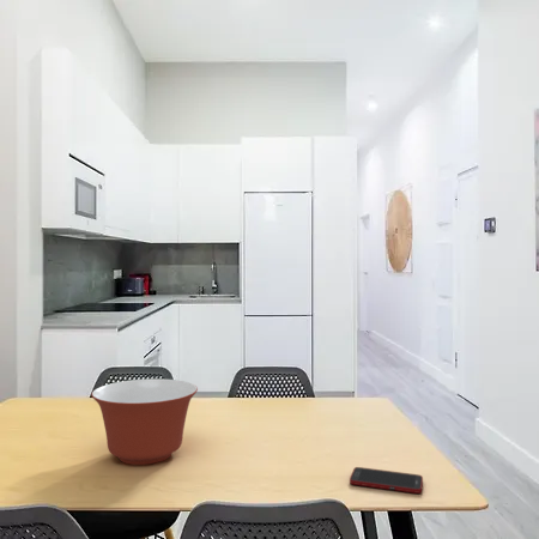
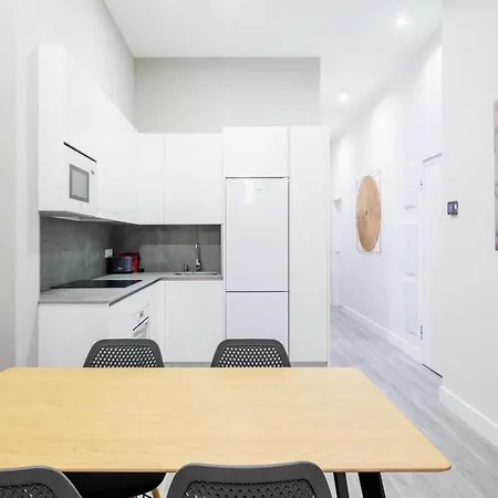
- mixing bowl [90,377,199,466]
- cell phone [349,466,424,495]
